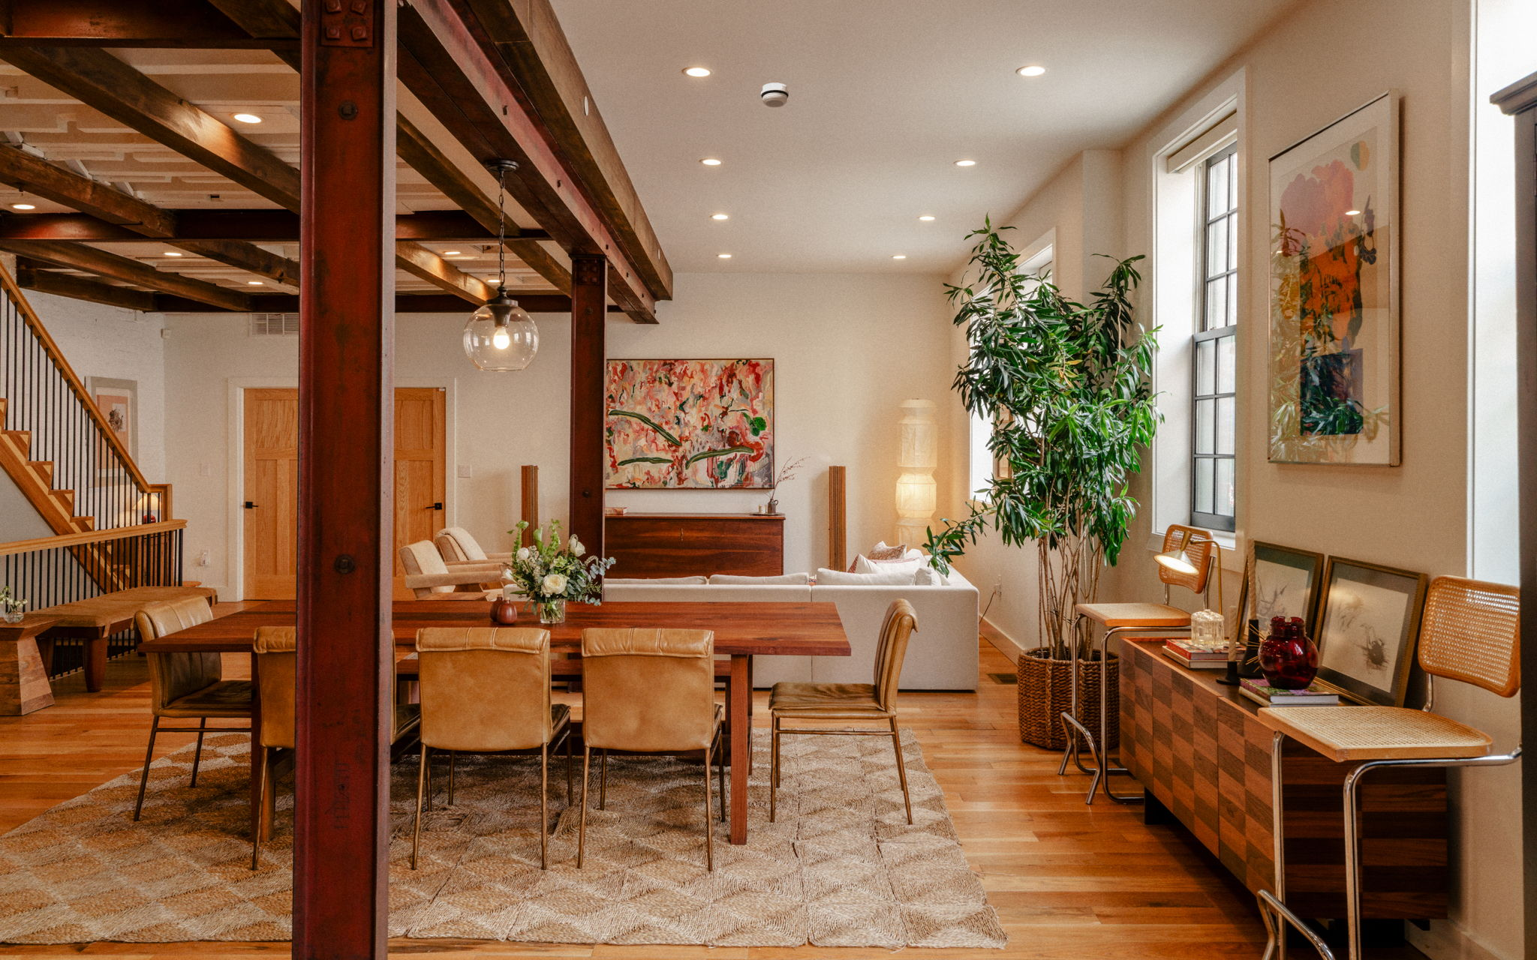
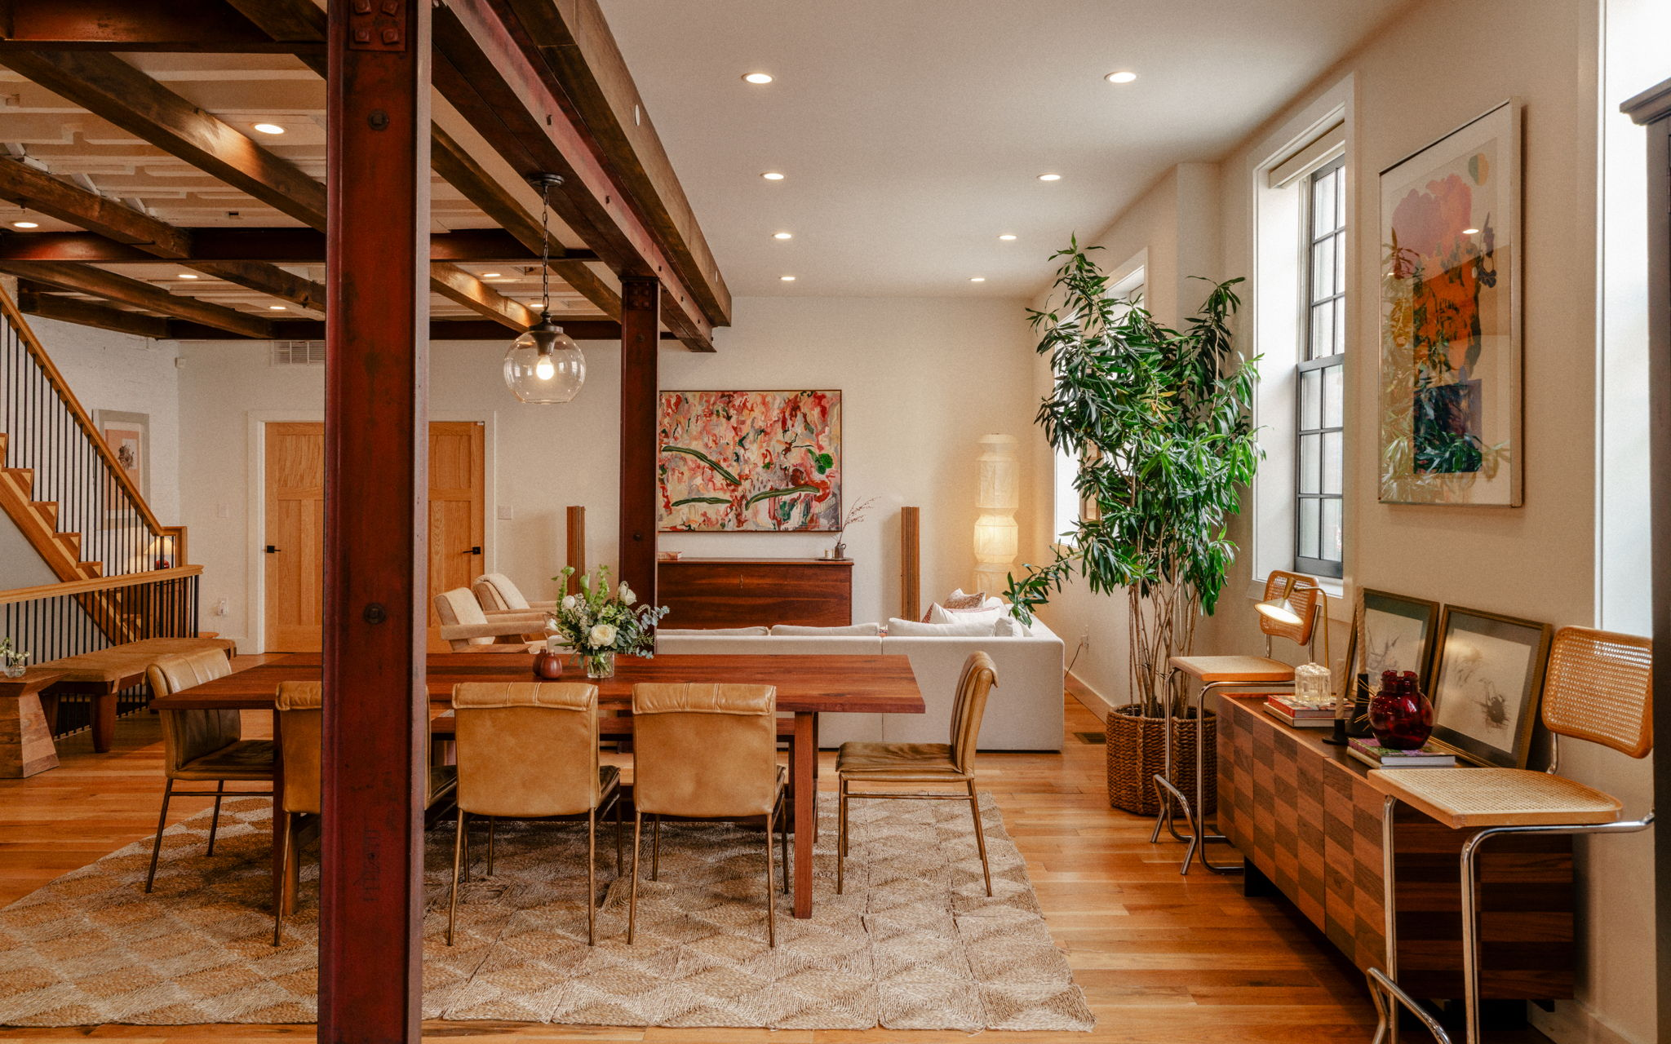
- smoke detector [760,82,789,108]
